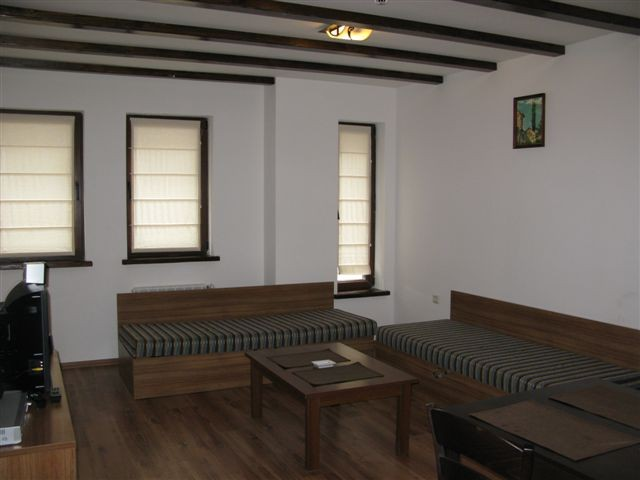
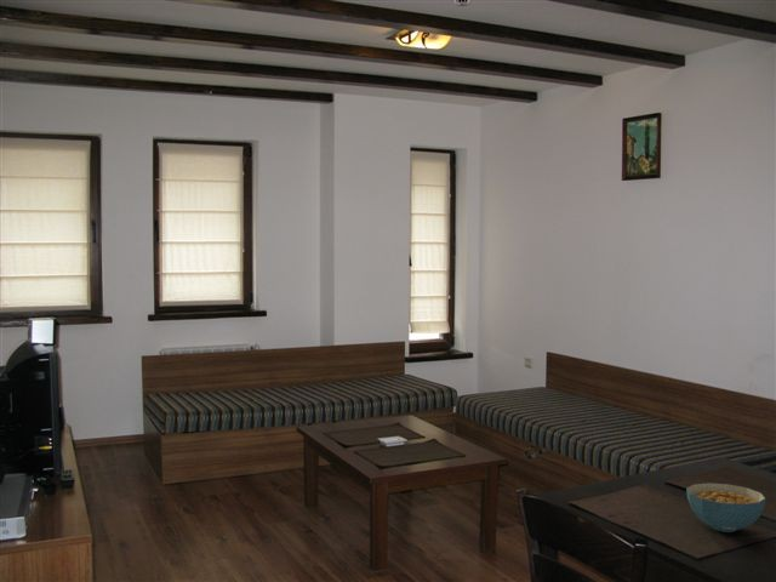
+ cereal bowl [685,481,768,534]
